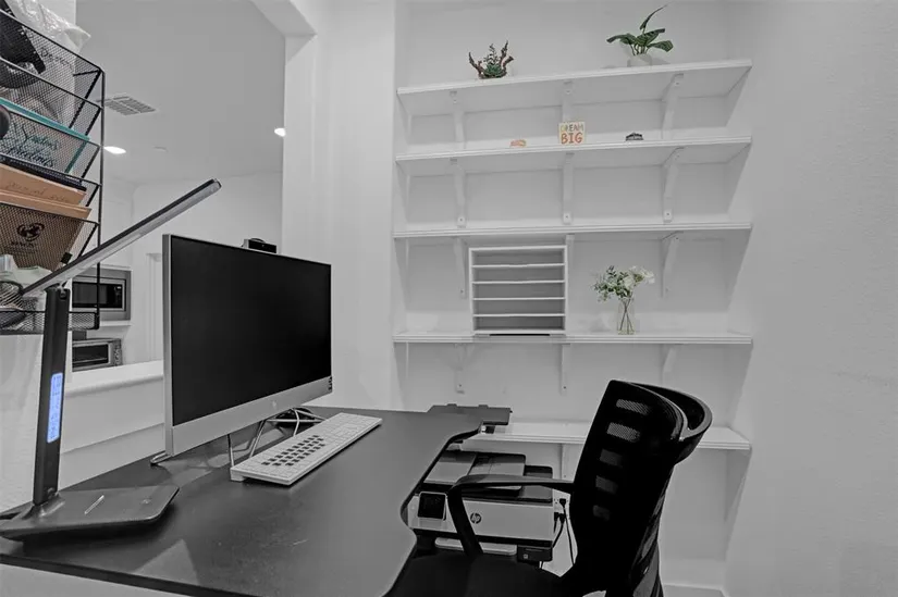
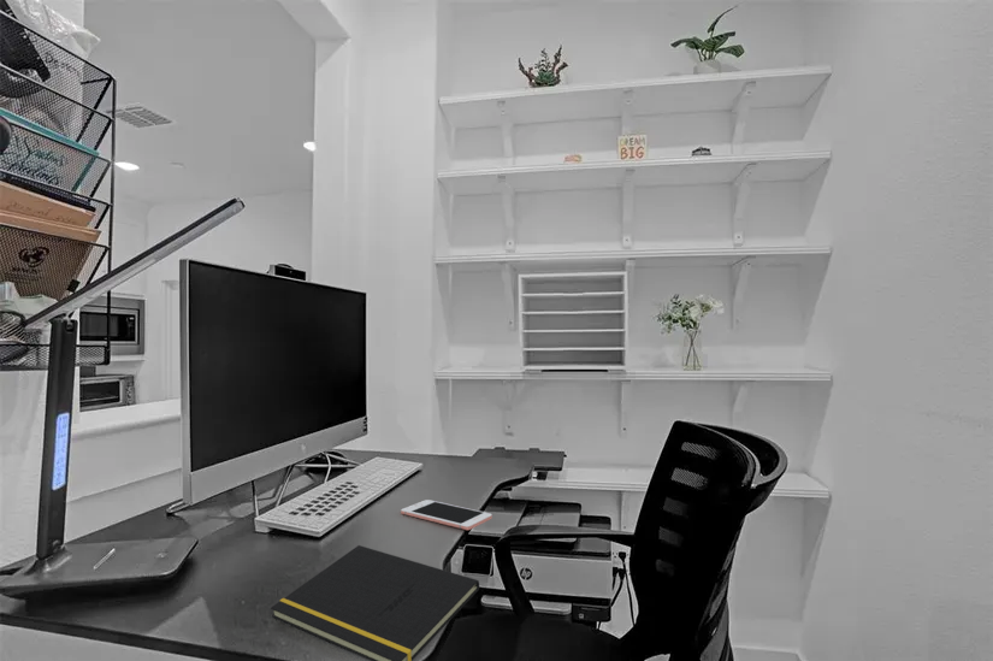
+ notepad [270,544,480,661]
+ cell phone [400,498,493,531]
